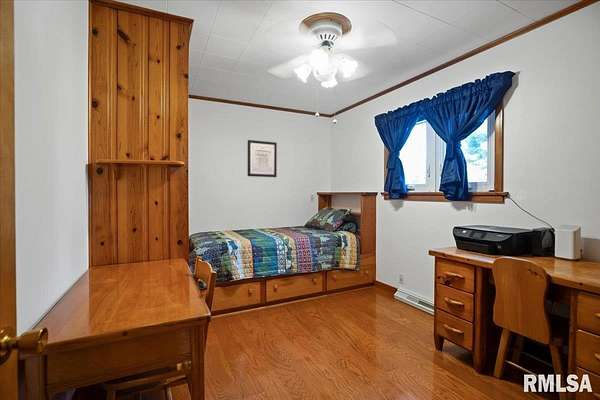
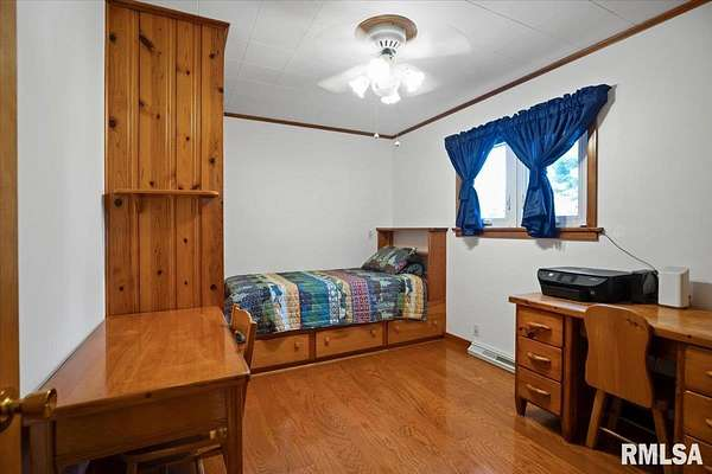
- wall art [247,139,278,178]
